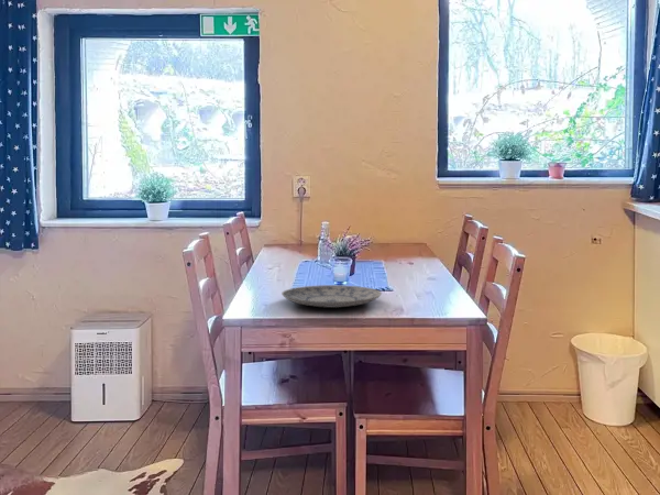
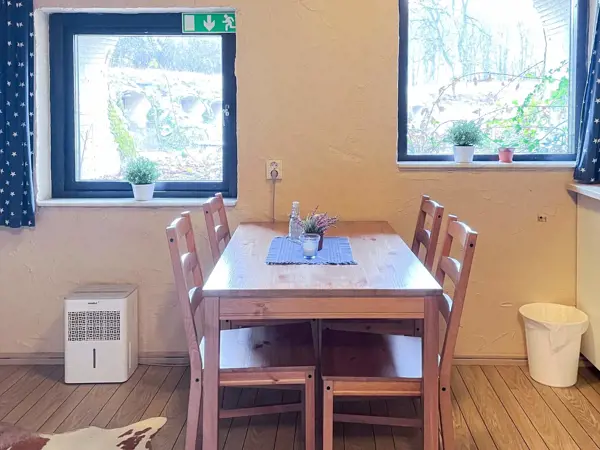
- plate [280,284,383,309]
